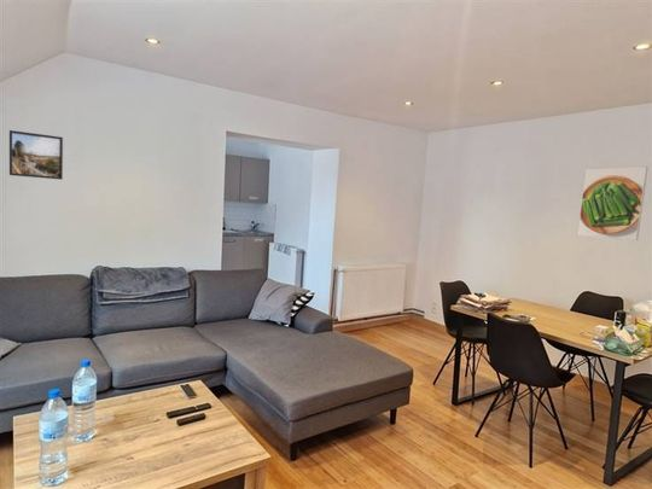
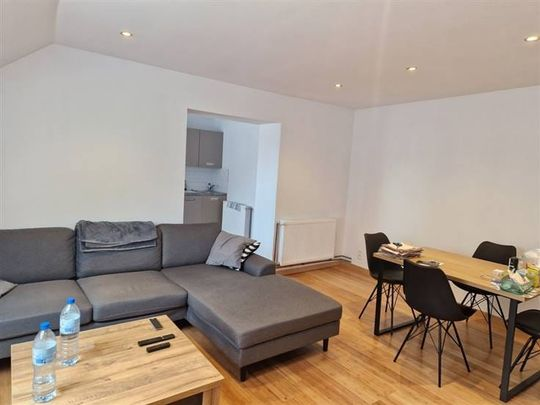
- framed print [8,129,64,181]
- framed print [576,165,648,241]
